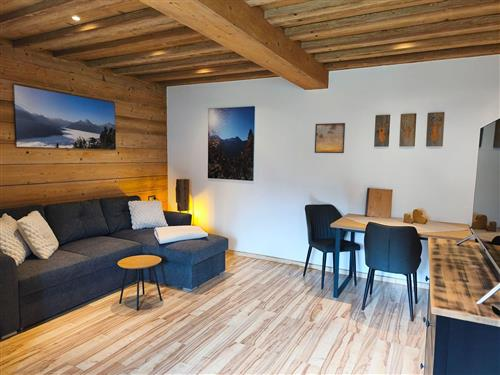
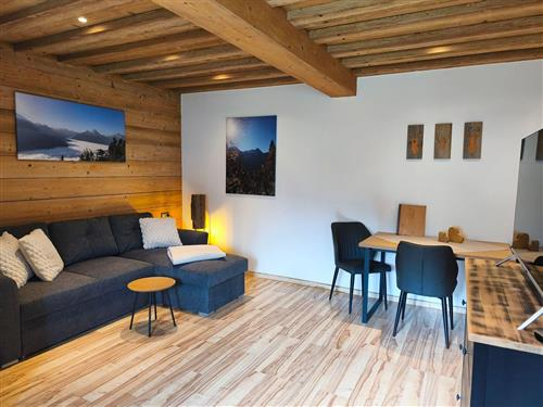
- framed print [314,122,346,154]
